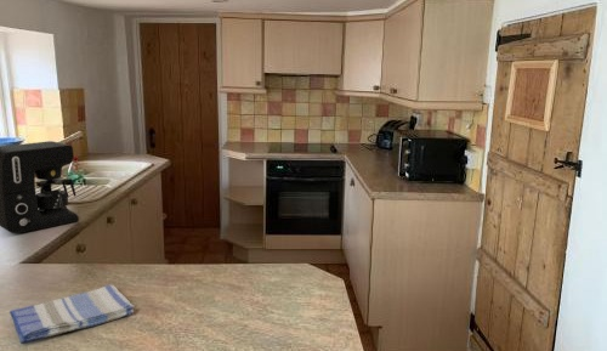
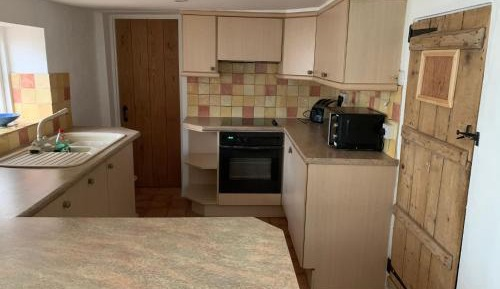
- dish towel [8,284,136,345]
- coffee maker [0,140,80,234]
